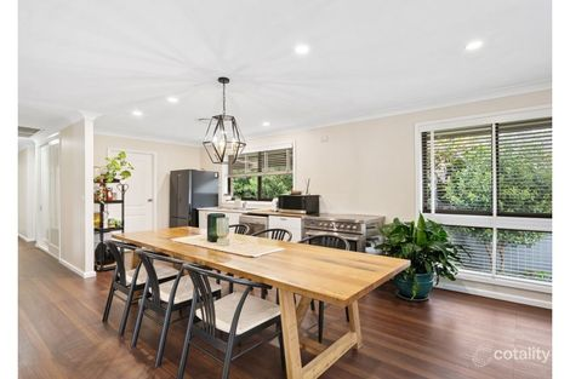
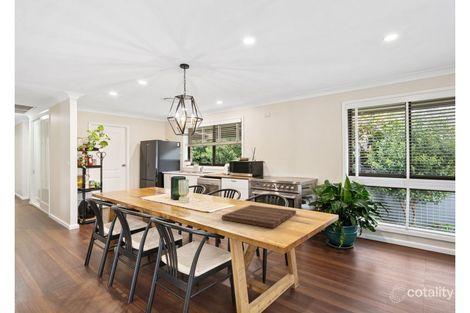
+ cutting board [221,204,297,229]
